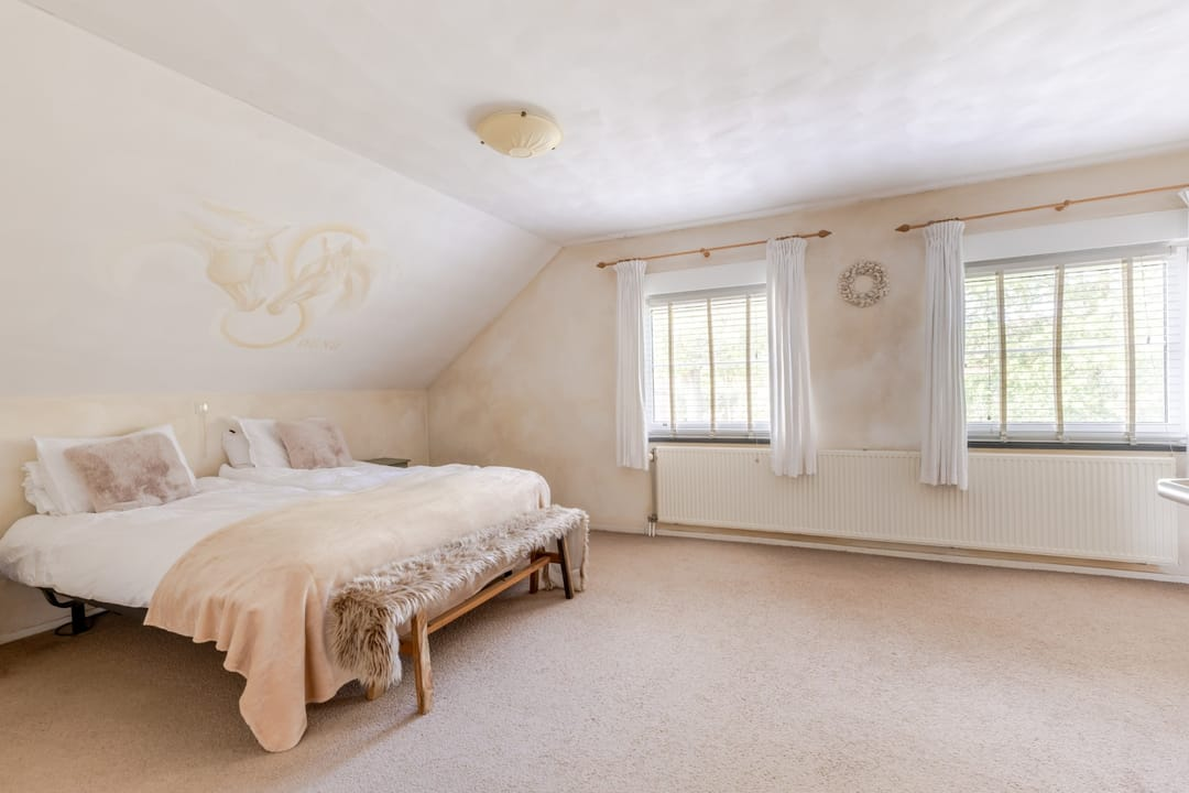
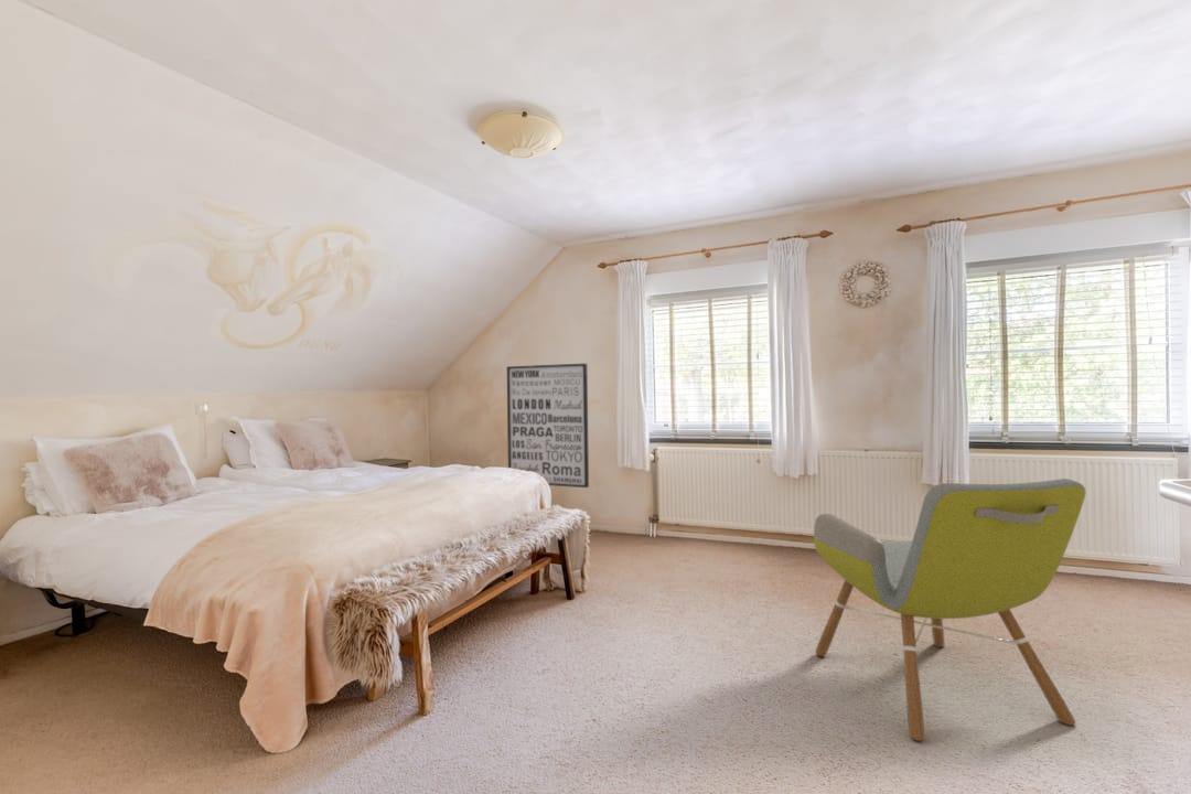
+ wall art [506,363,590,489]
+ armchair [813,478,1087,742]
